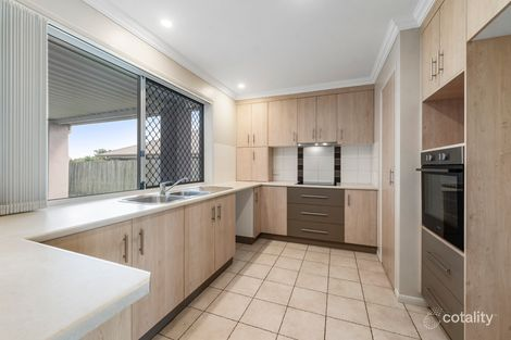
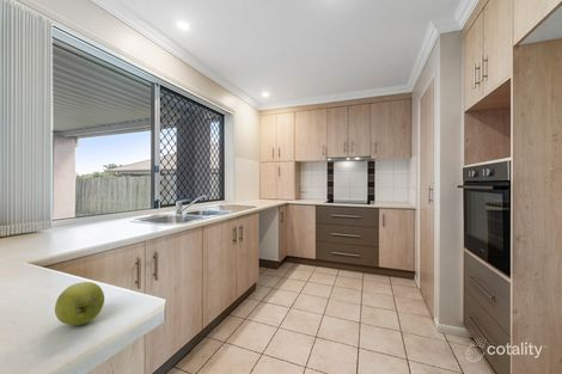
+ apple [54,281,105,326]
